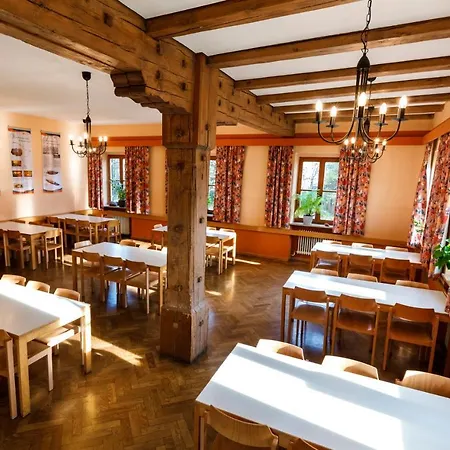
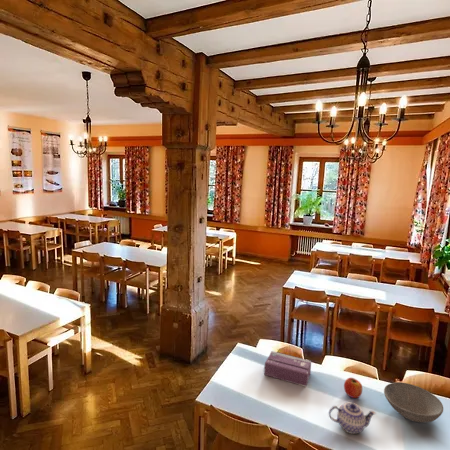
+ teapot [328,402,377,435]
+ tissue box [263,350,312,388]
+ fruit [343,377,363,399]
+ bowl [383,381,444,423]
